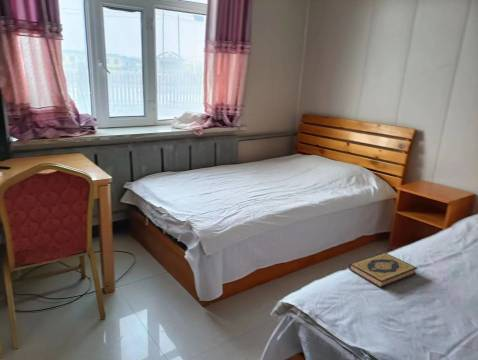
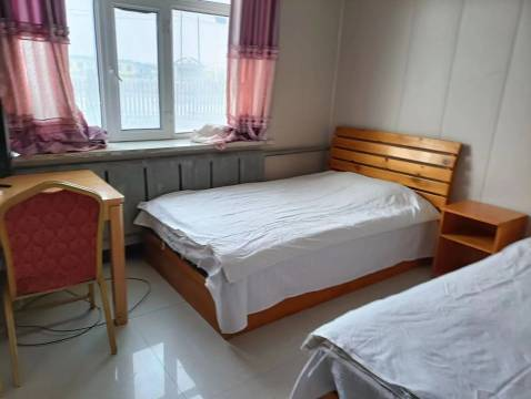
- hardback book [348,252,418,289]
